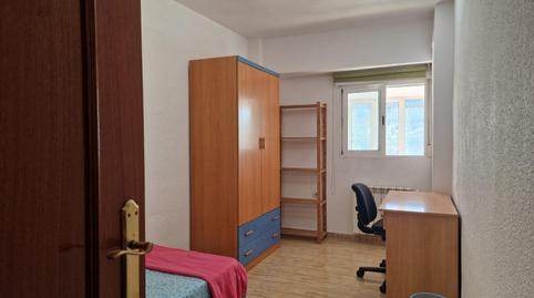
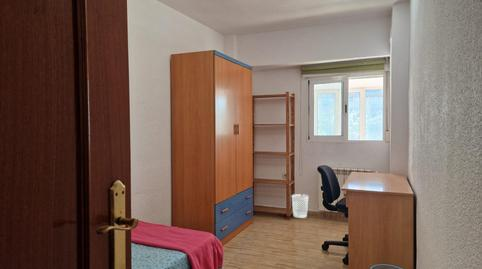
+ wastebasket [291,193,309,219]
